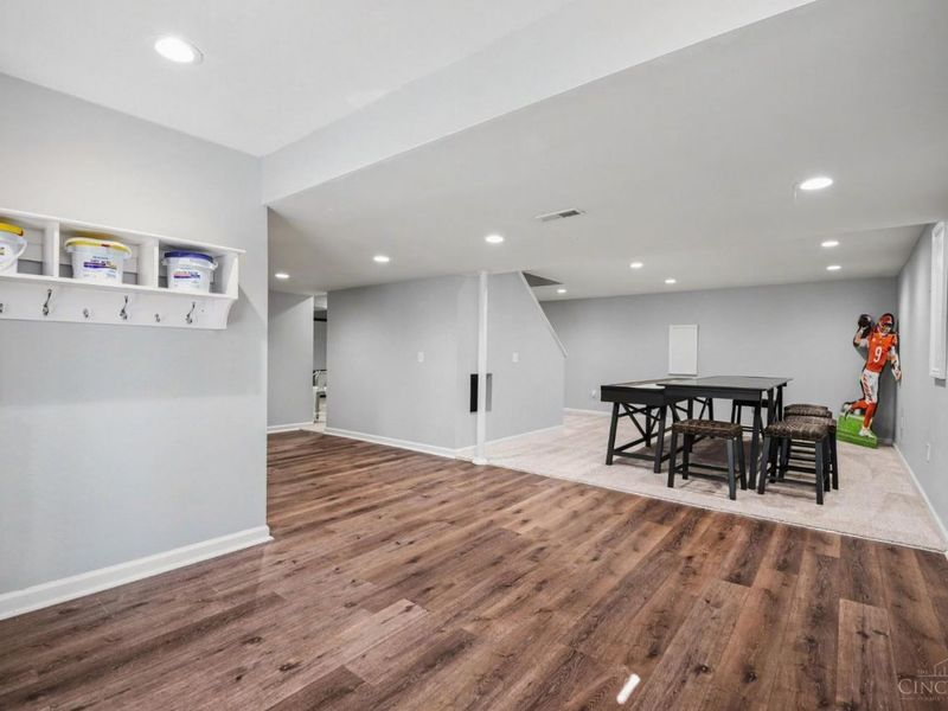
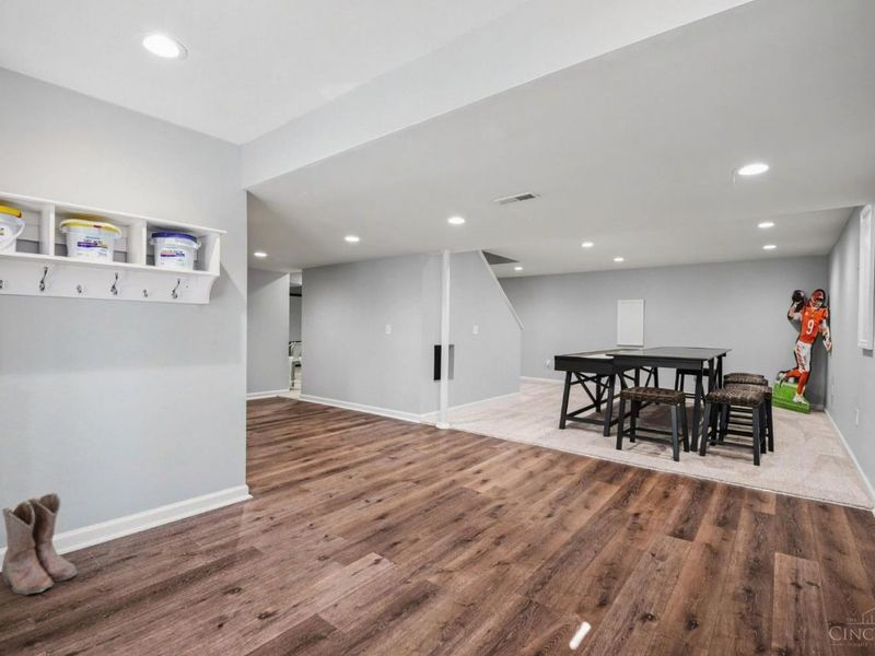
+ boots [1,492,79,596]
